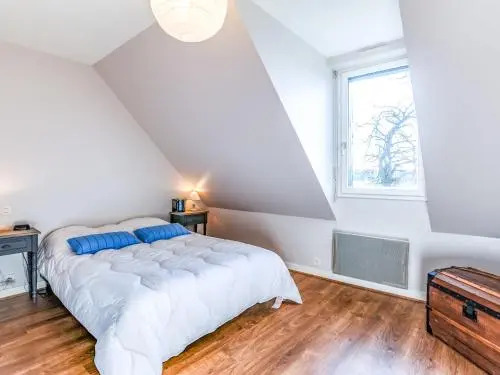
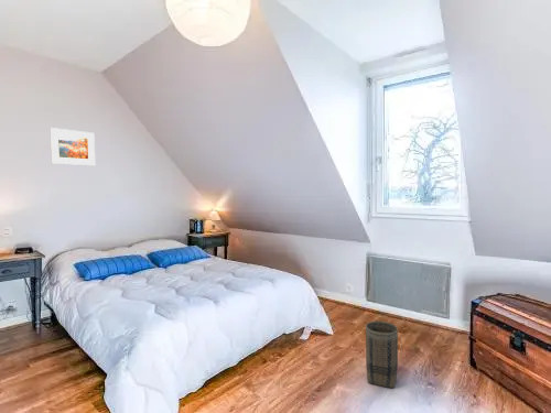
+ basket [365,320,399,389]
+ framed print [48,127,96,166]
